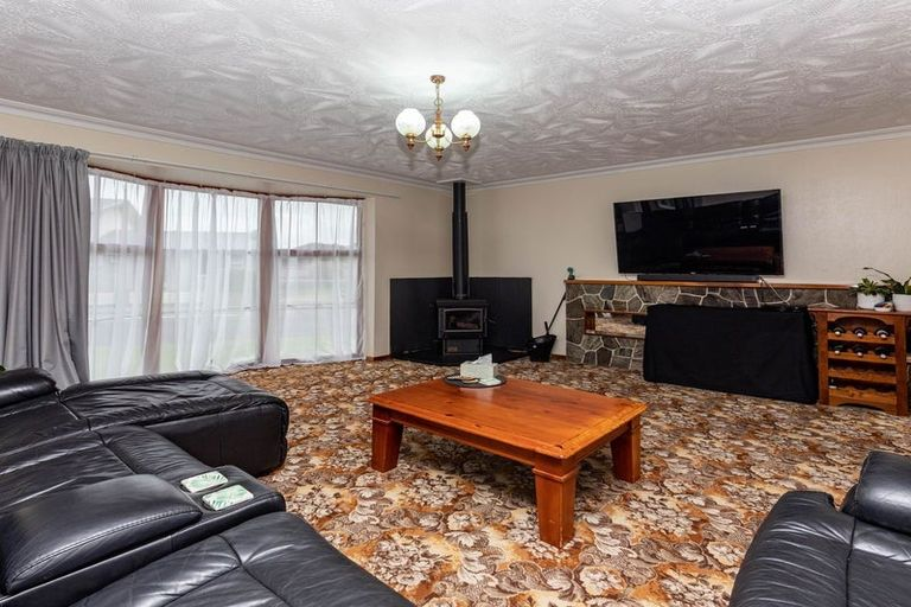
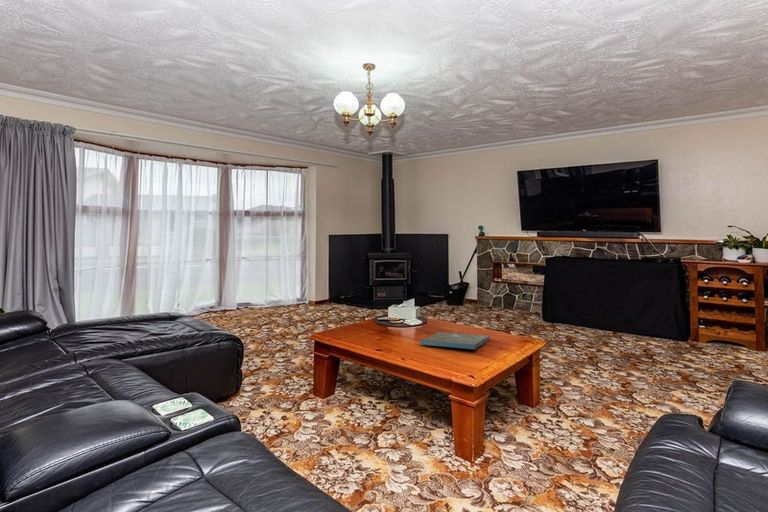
+ board game [419,331,490,350]
